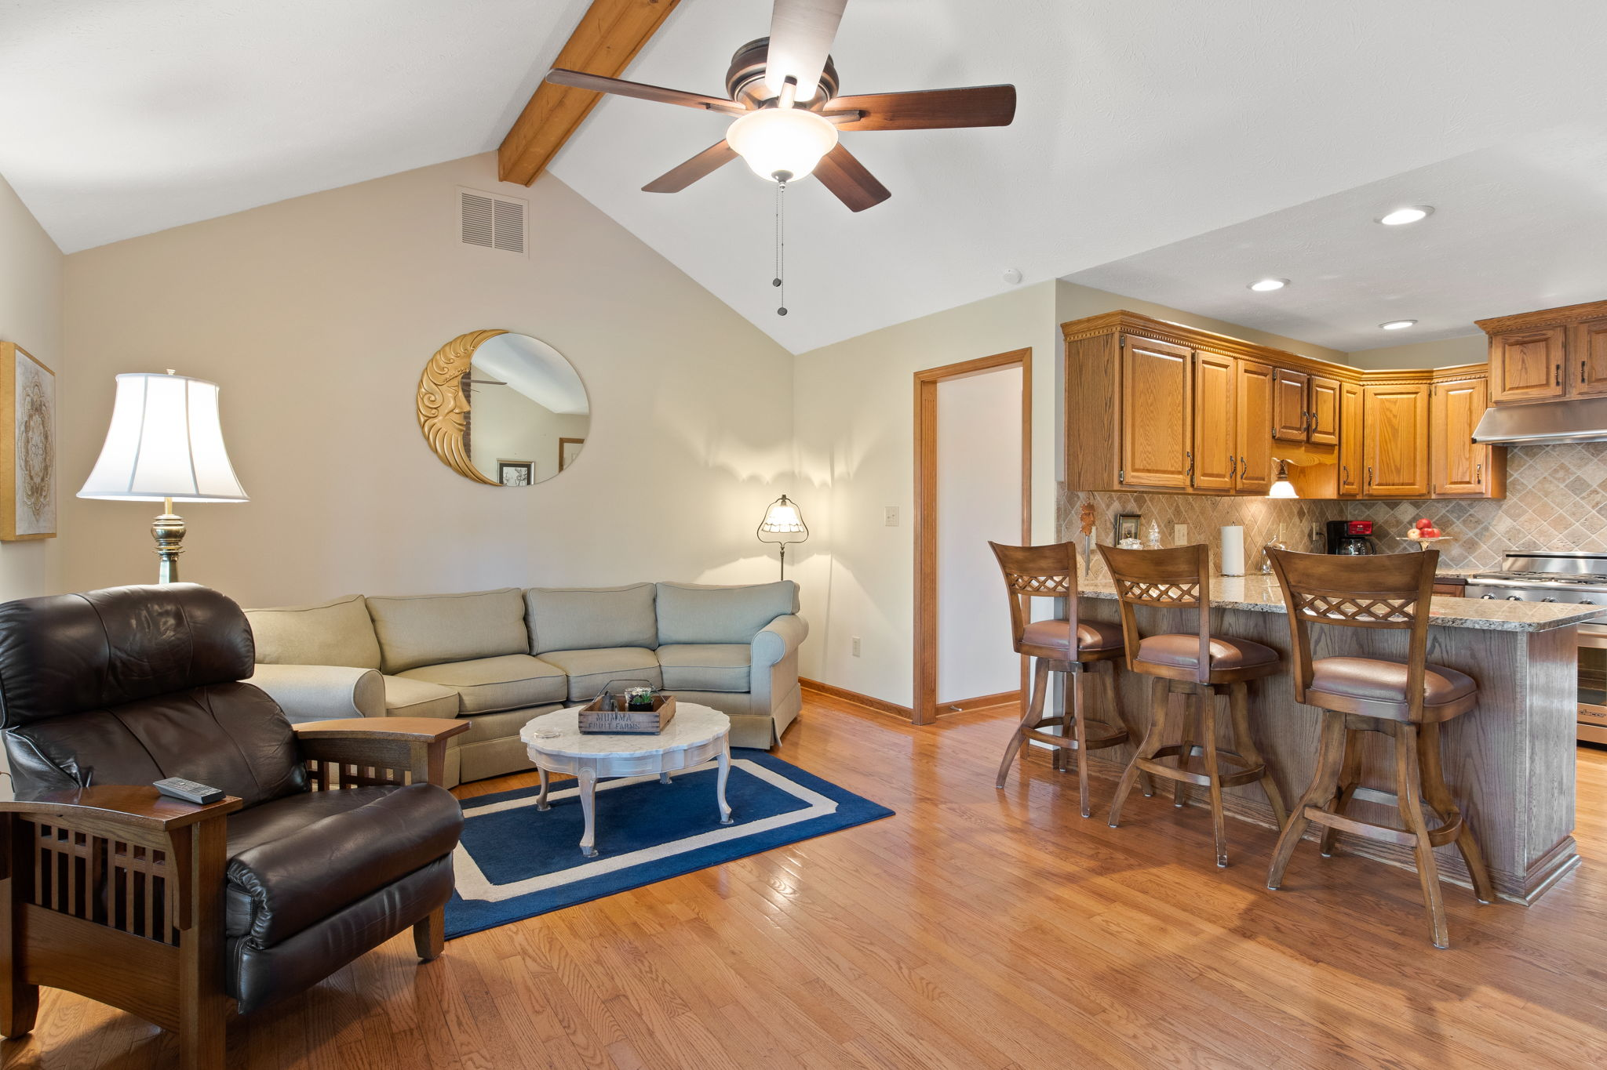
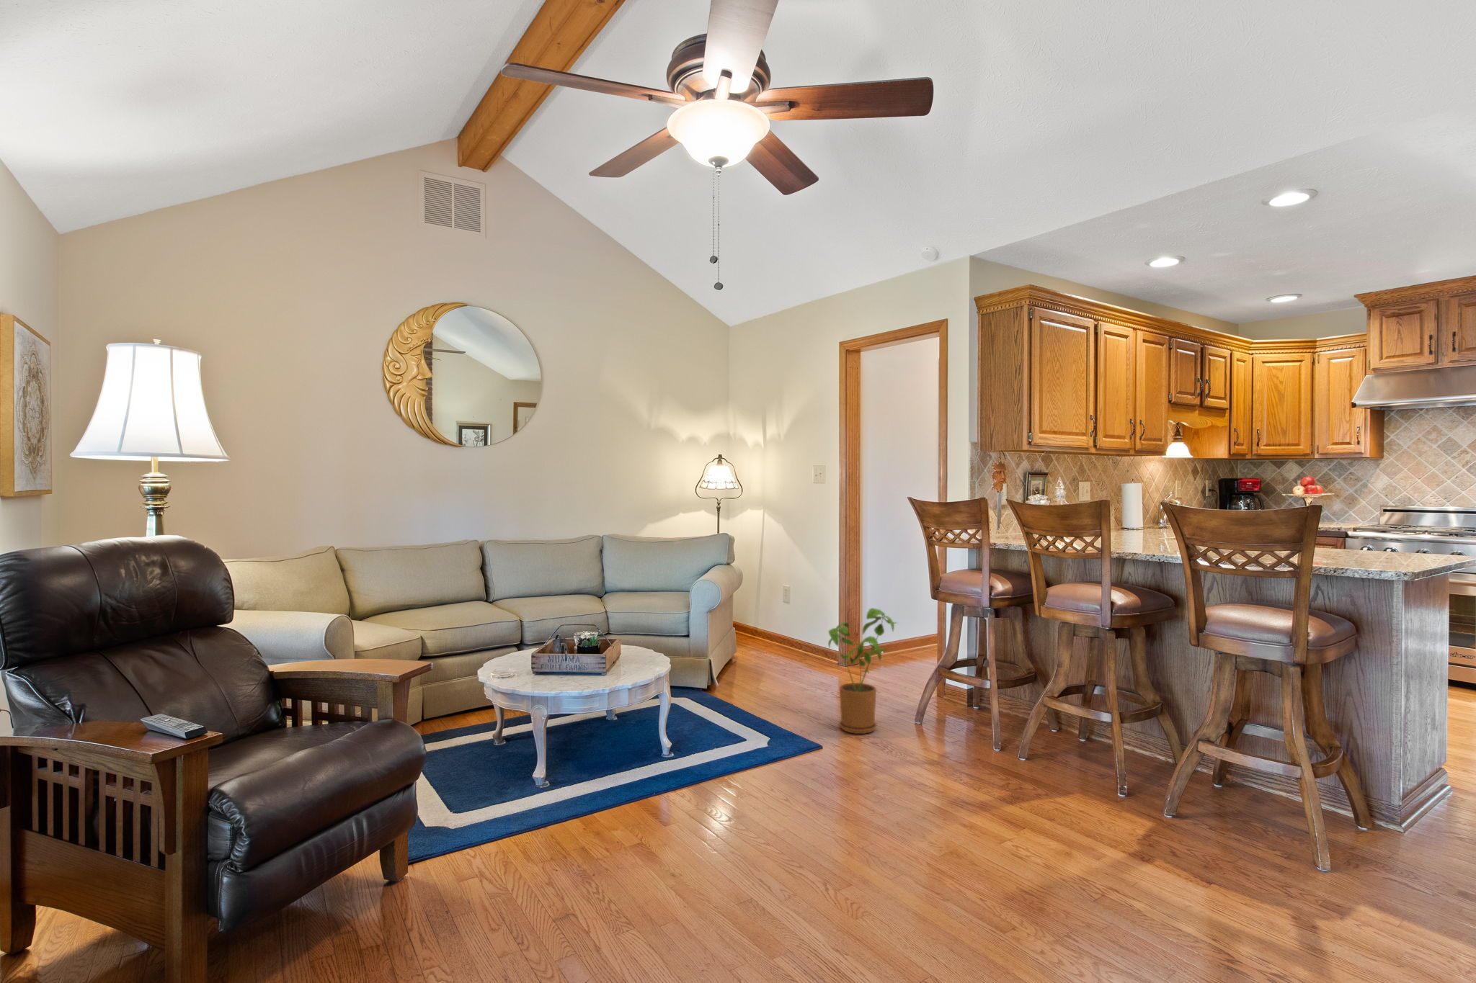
+ house plant [827,607,899,735]
